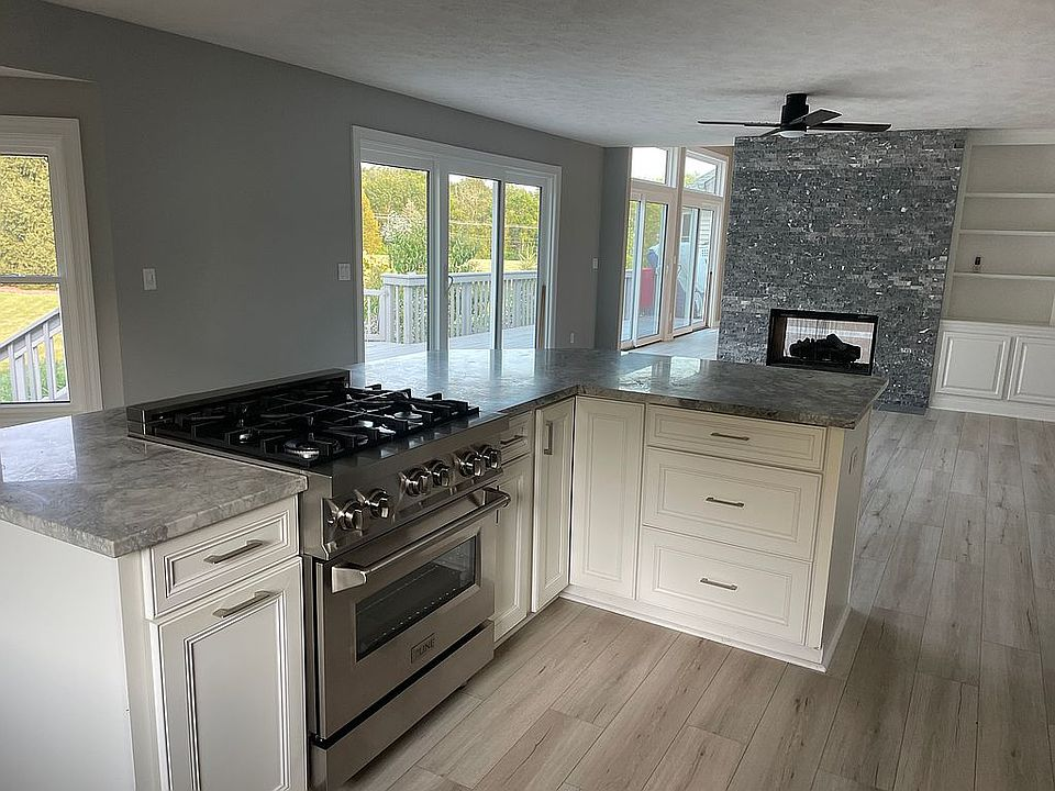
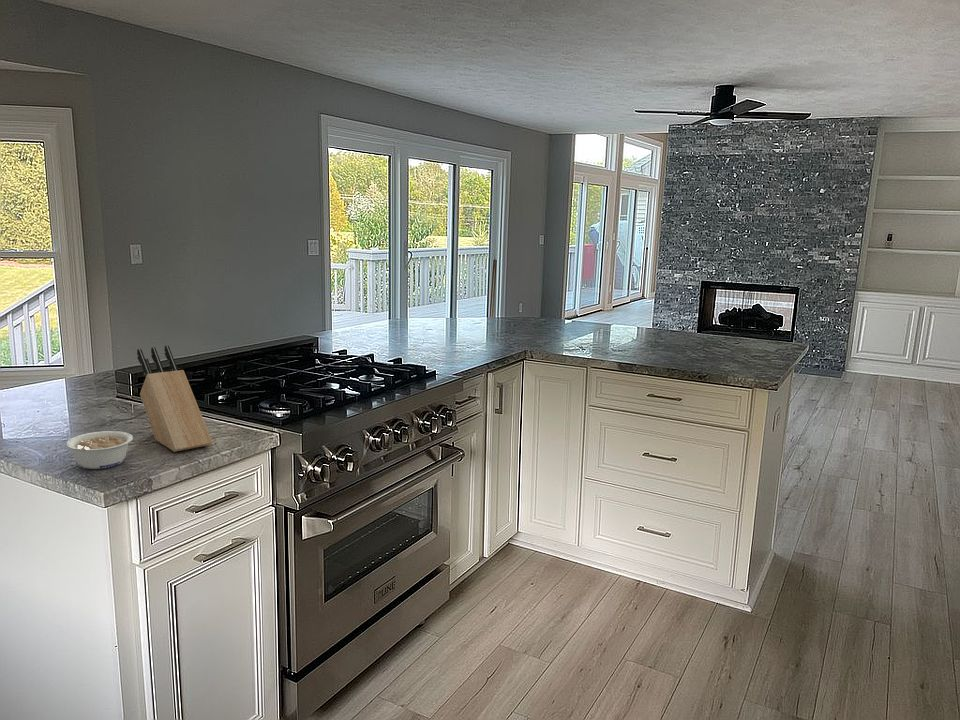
+ legume [65,430,134,470]
+ knife block [136,344,213,453]
